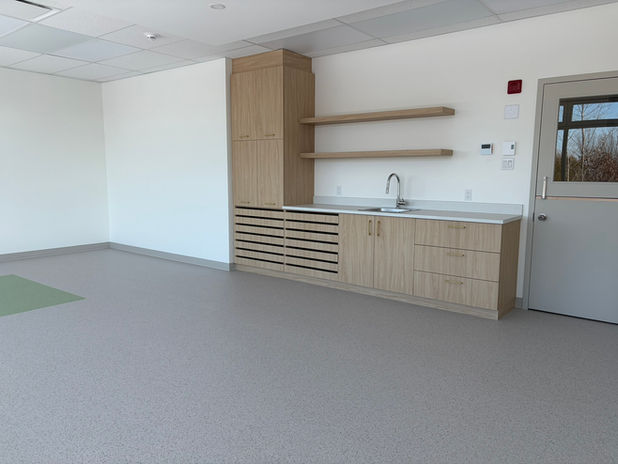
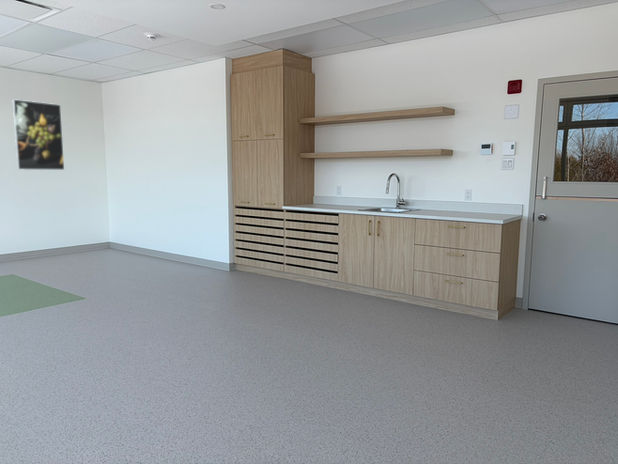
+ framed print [12,98,65,171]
